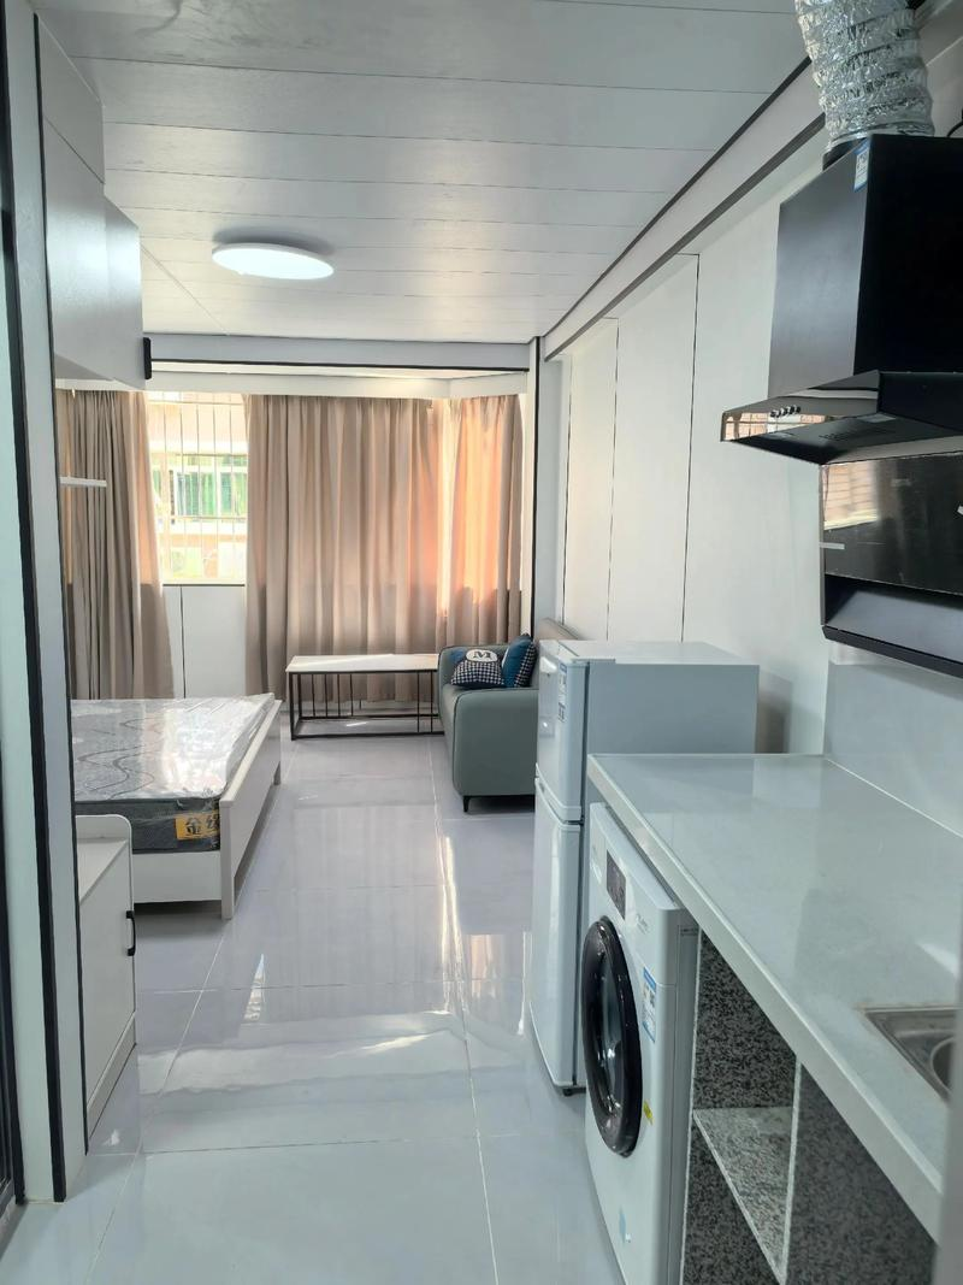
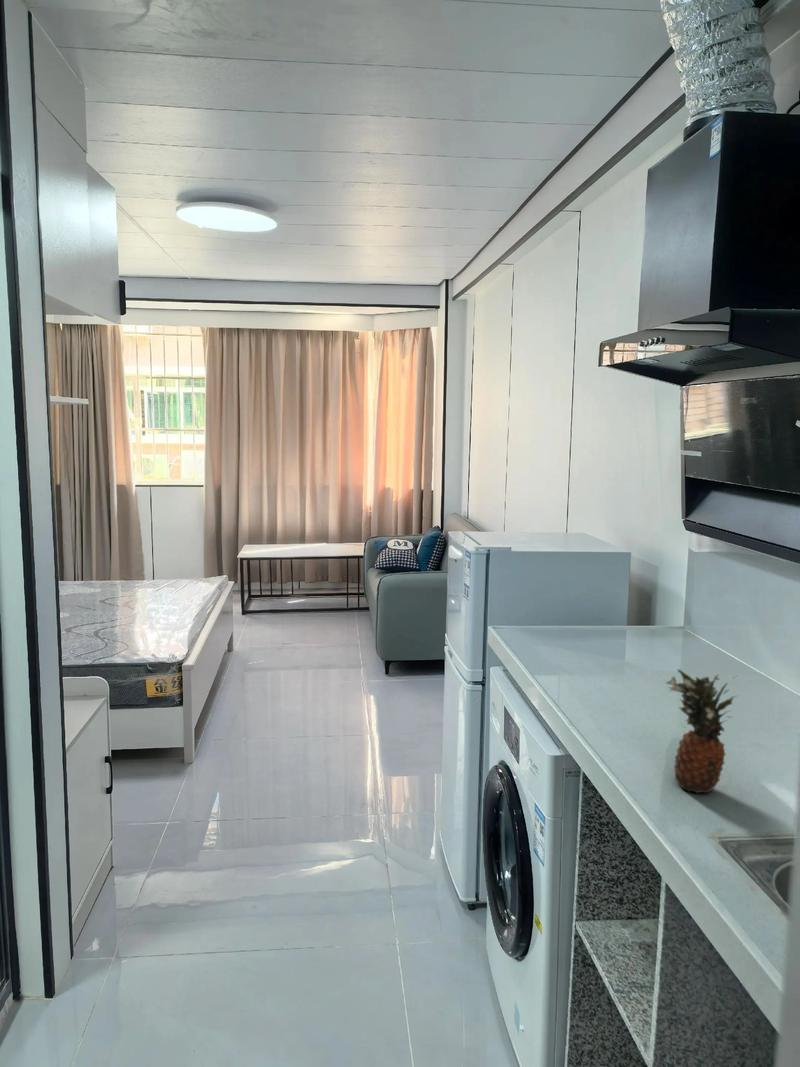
+ fruit [665,668,738,794]
